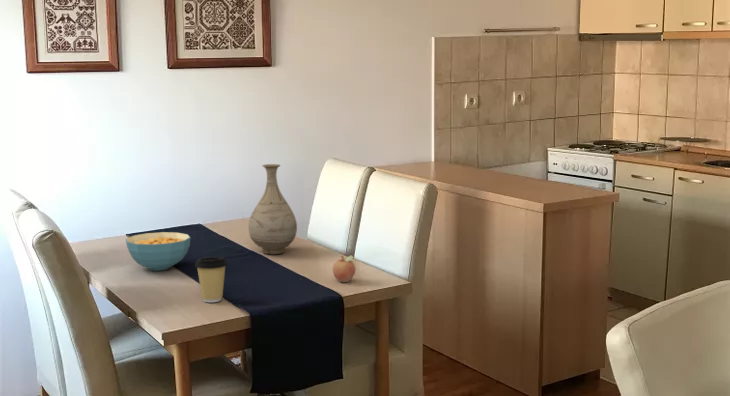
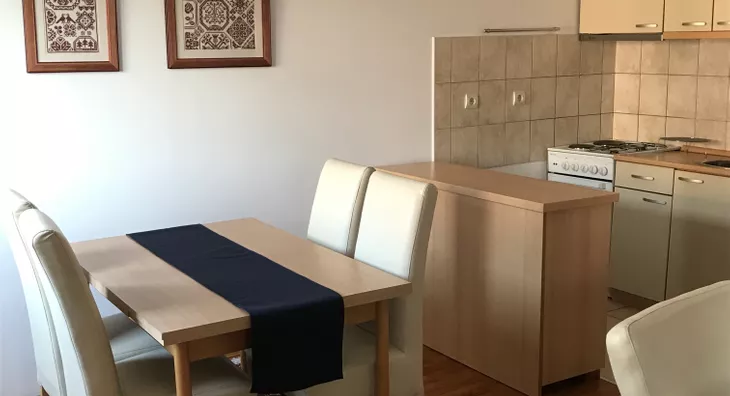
- vase [248,163,298,255]
- cereal bowl [125,231,192,272]
- coffee cup [194,256,229,303]
- fruit [332,254,357,283]
